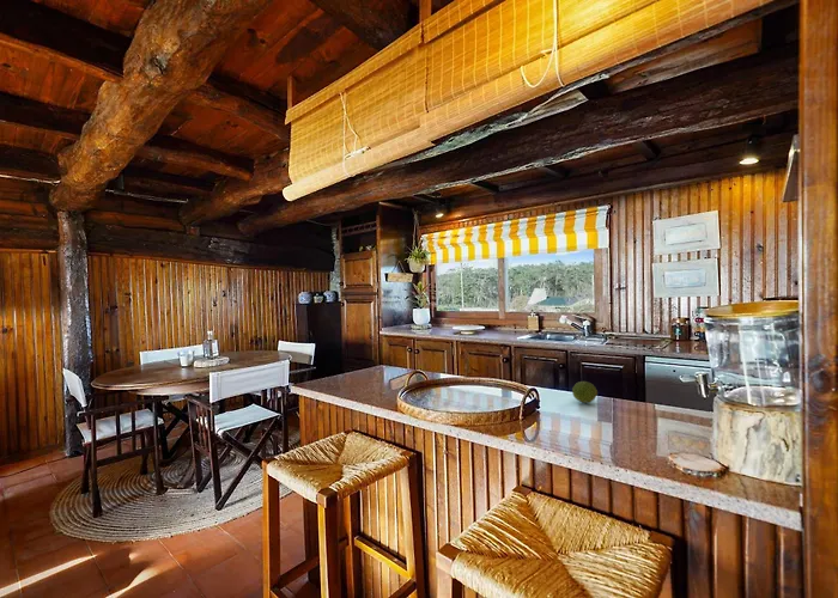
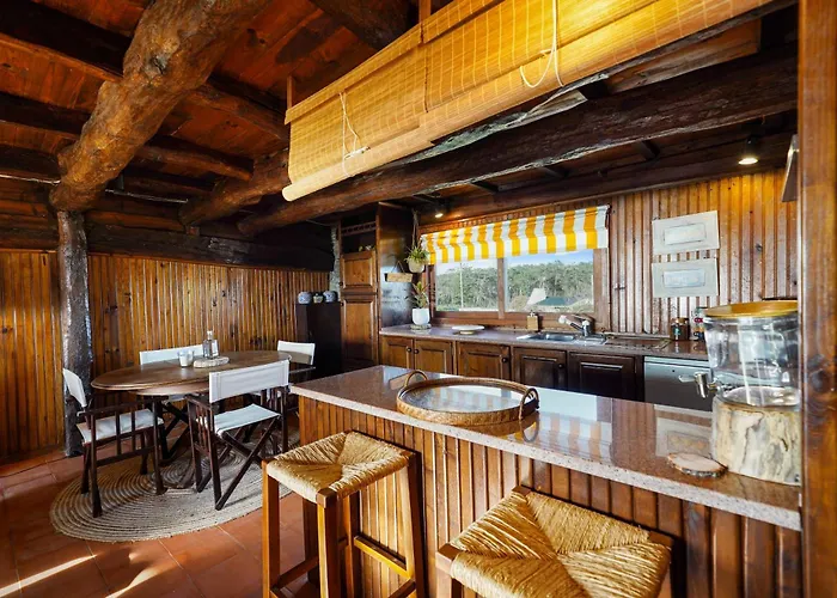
- fruit [571,380,599,404]
